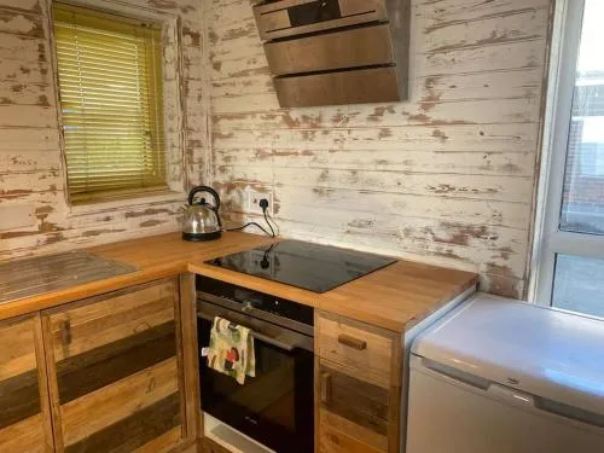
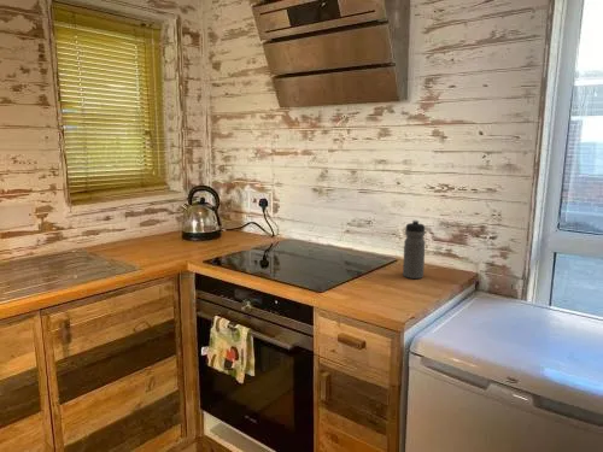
+ water bottle [402,219,426,280]
